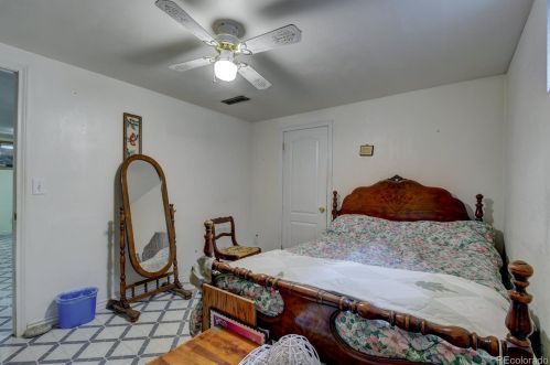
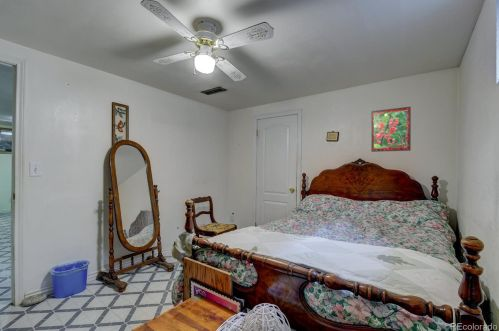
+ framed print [370,106,412,153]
